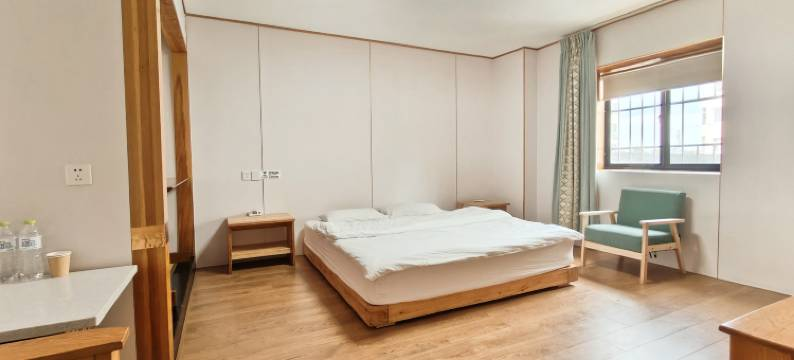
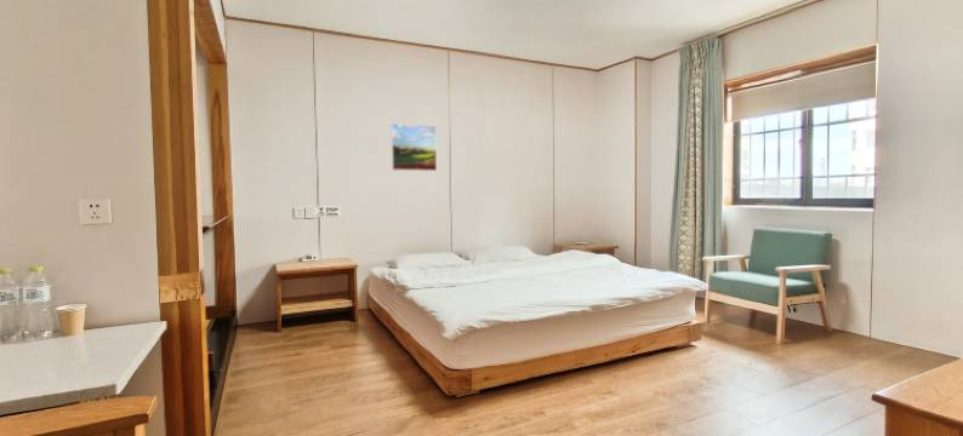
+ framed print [389,122,438,172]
